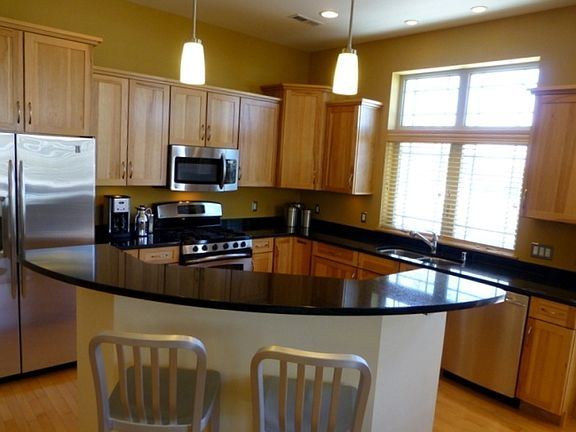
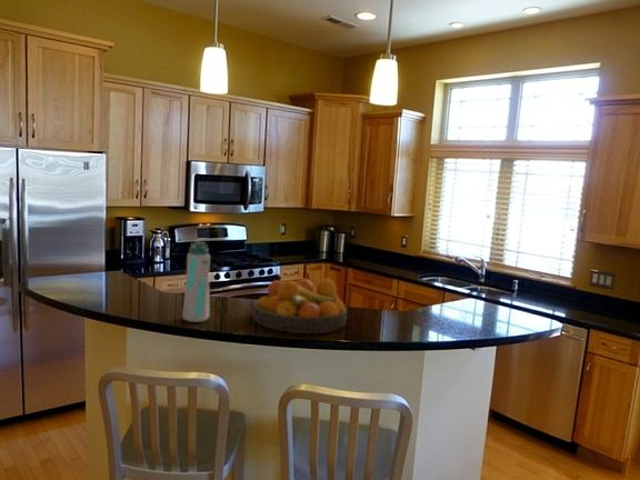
+ fruit bowl [252,278,348,334]
+ water bottle [181,241,211,323]
